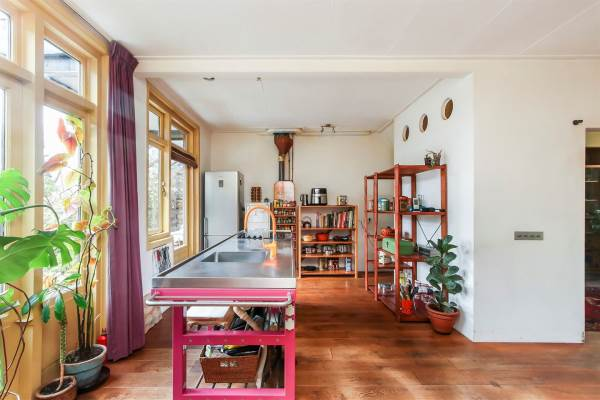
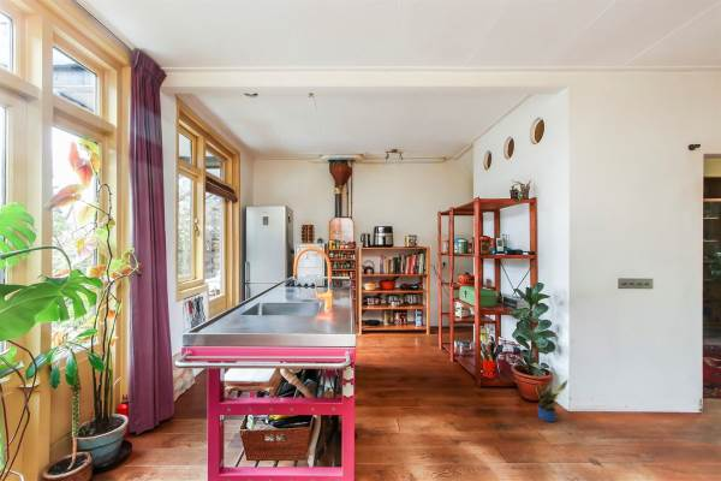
+ potted plant [535,379,568,423]
